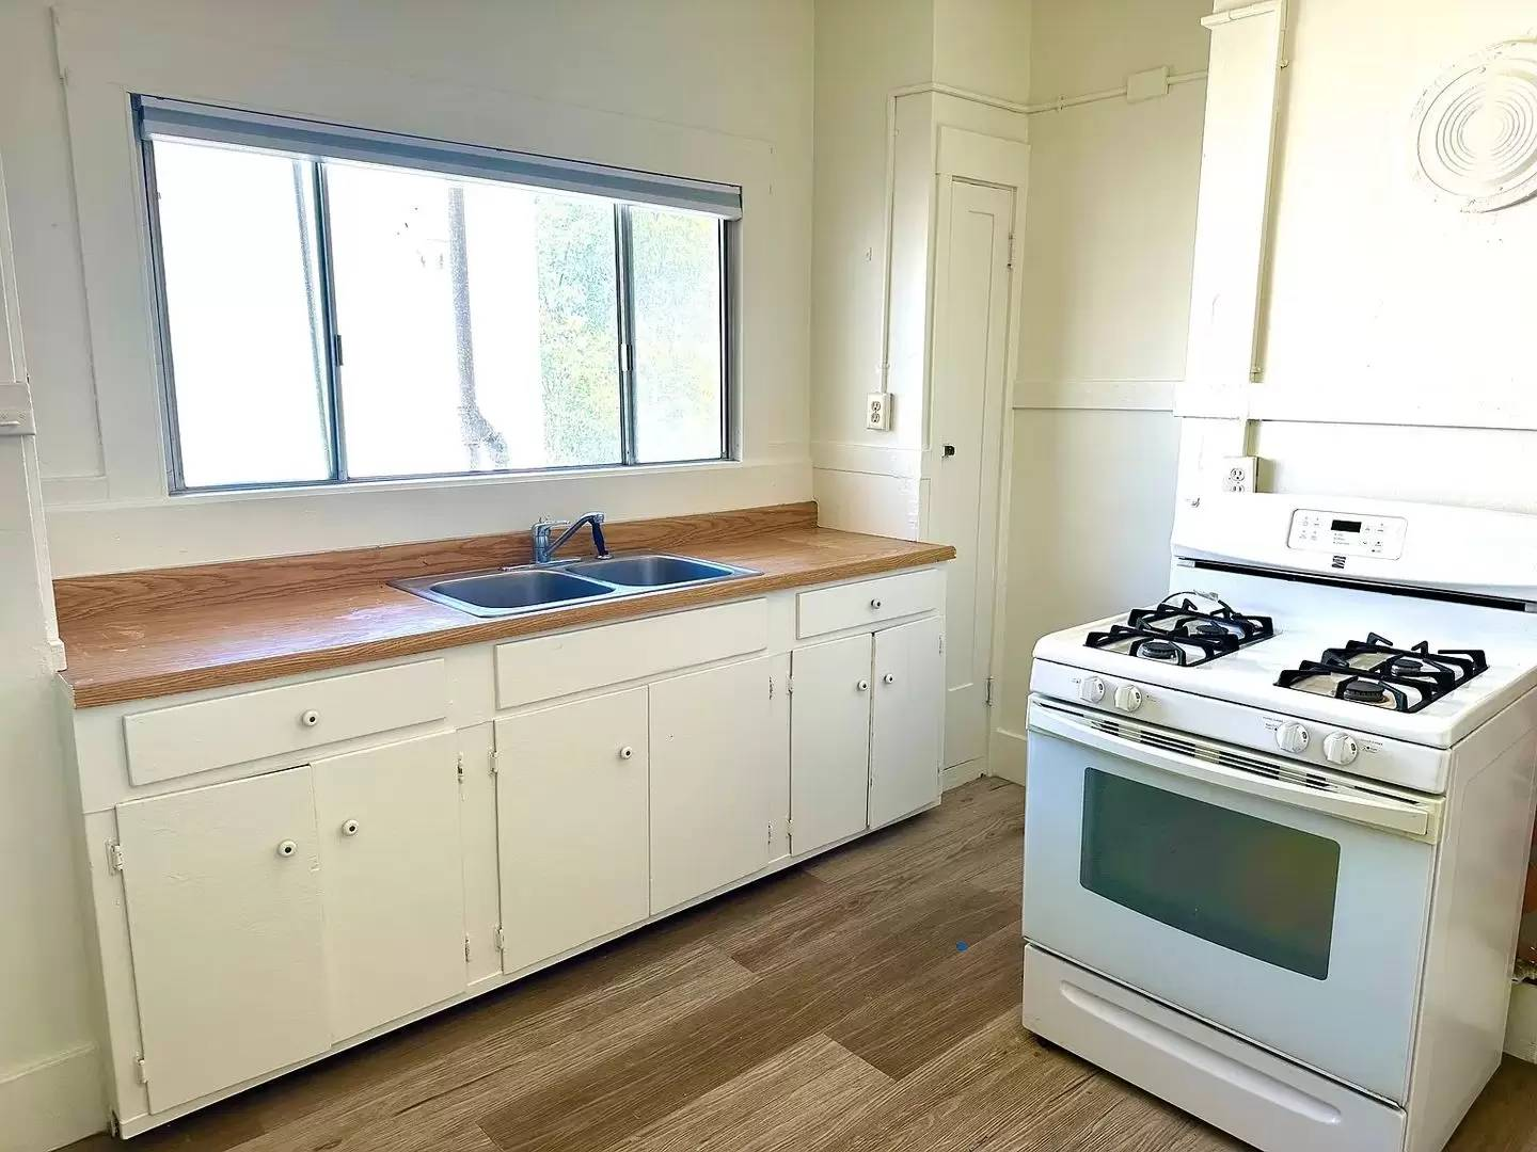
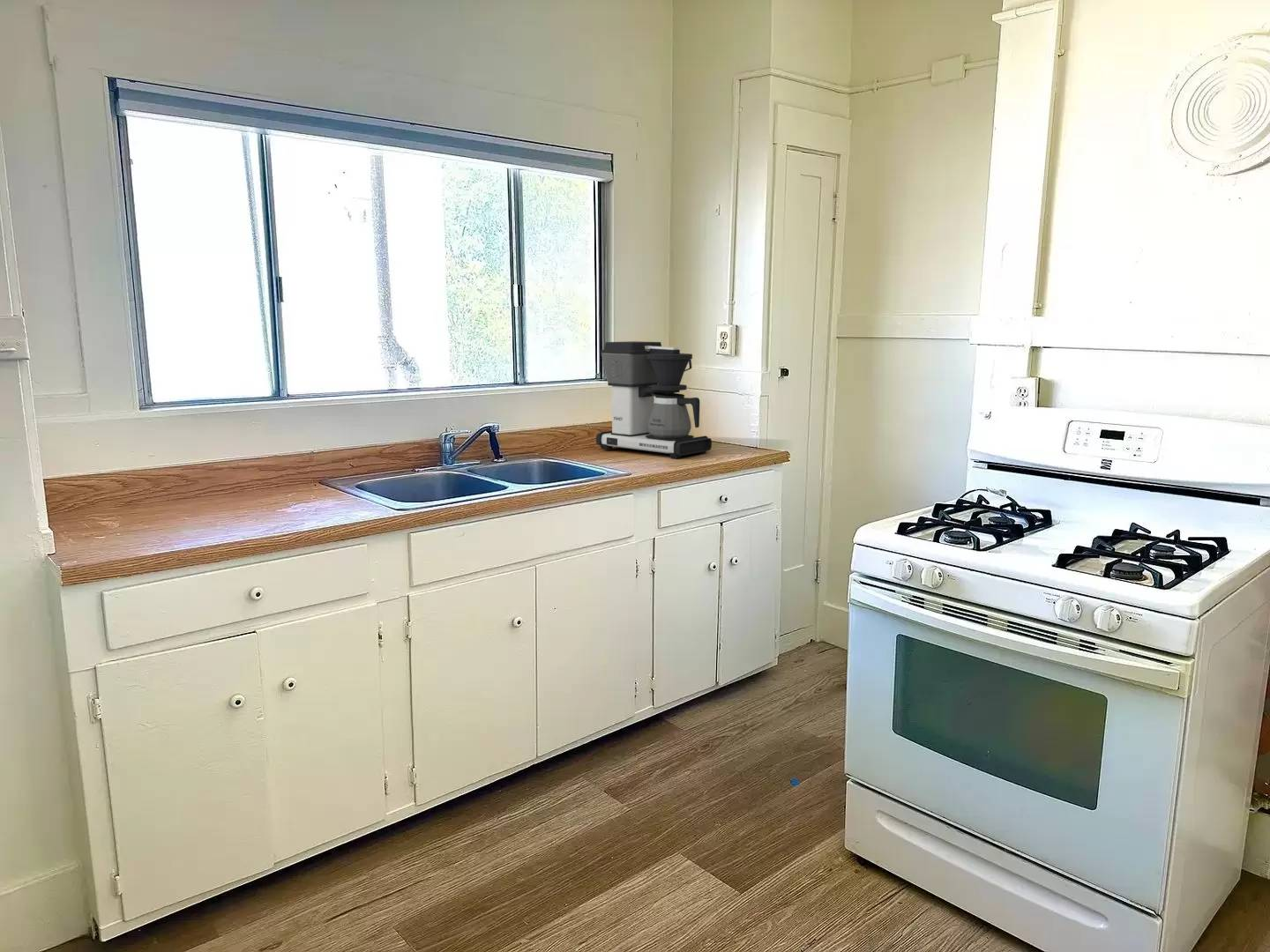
+ coffee maker [595,340,713,459]
